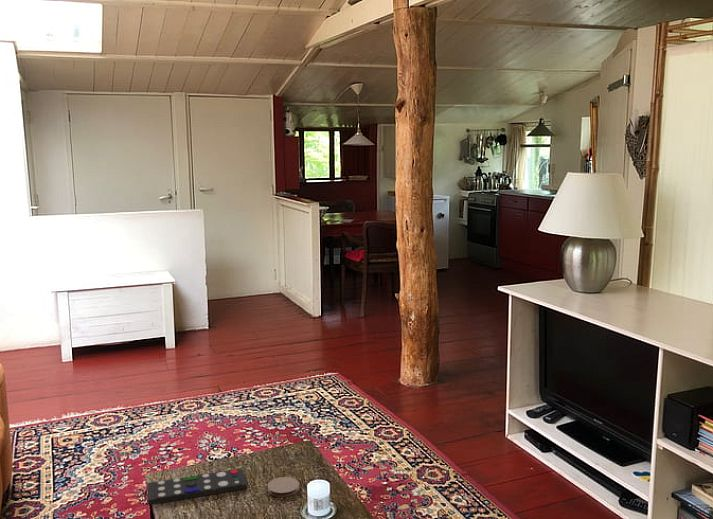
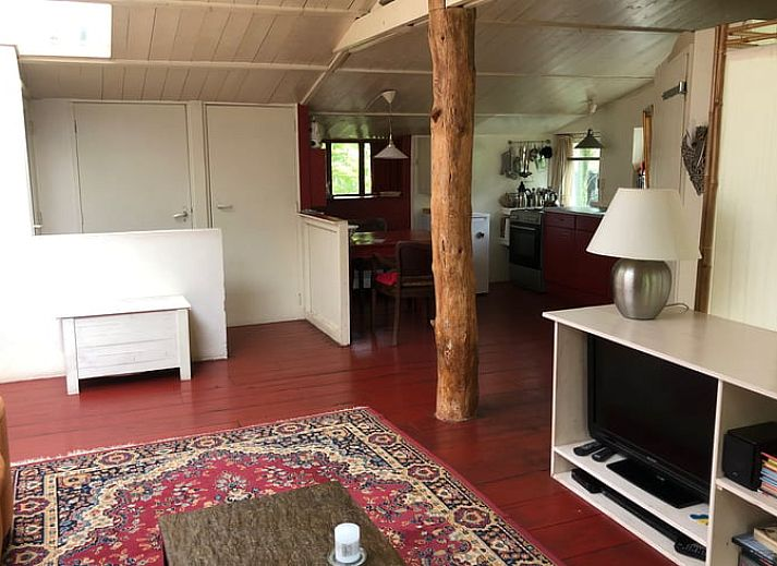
- remote control [147,467,248,506]
- coaster [267,476,300,498]
